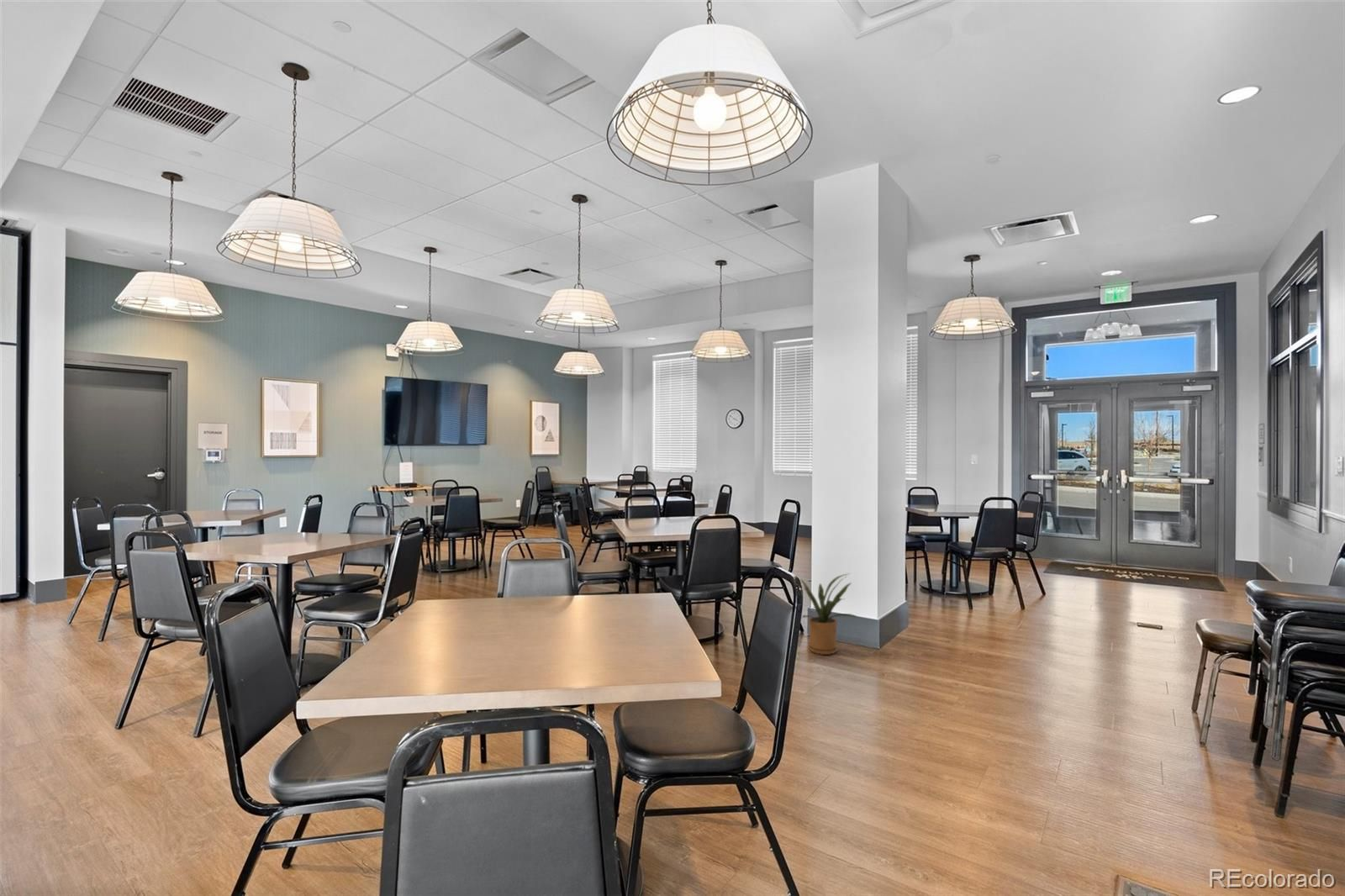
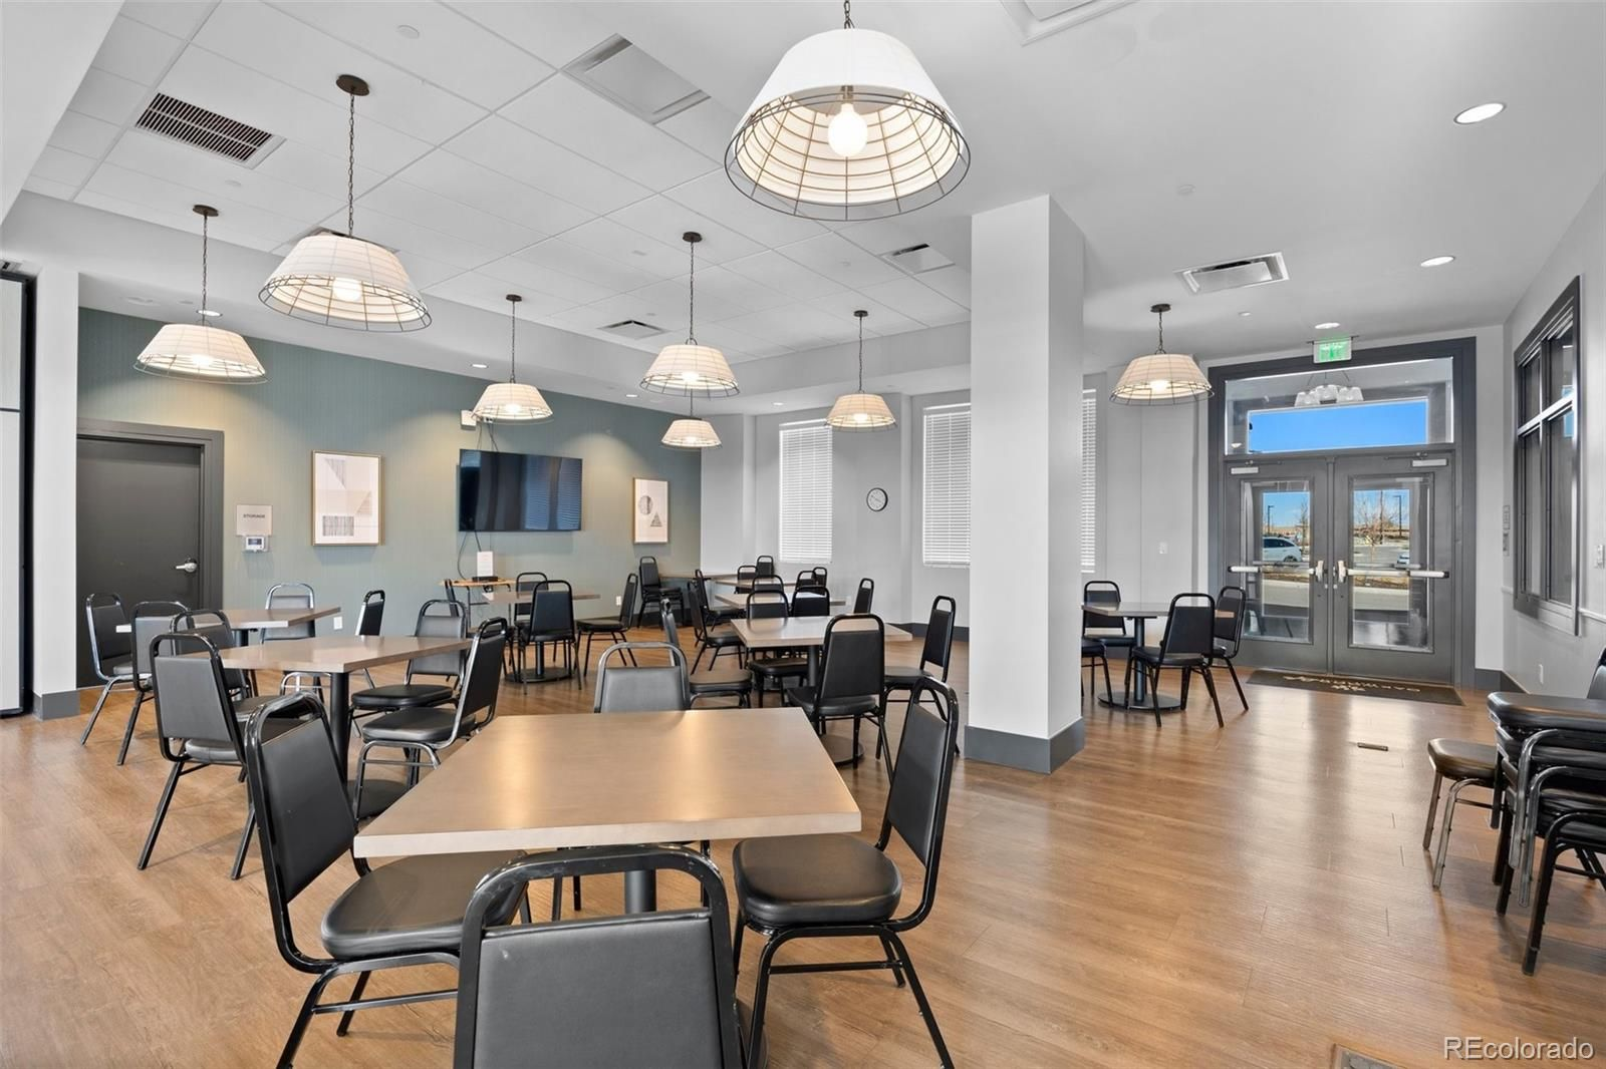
- house plant [799,572,861,656]
